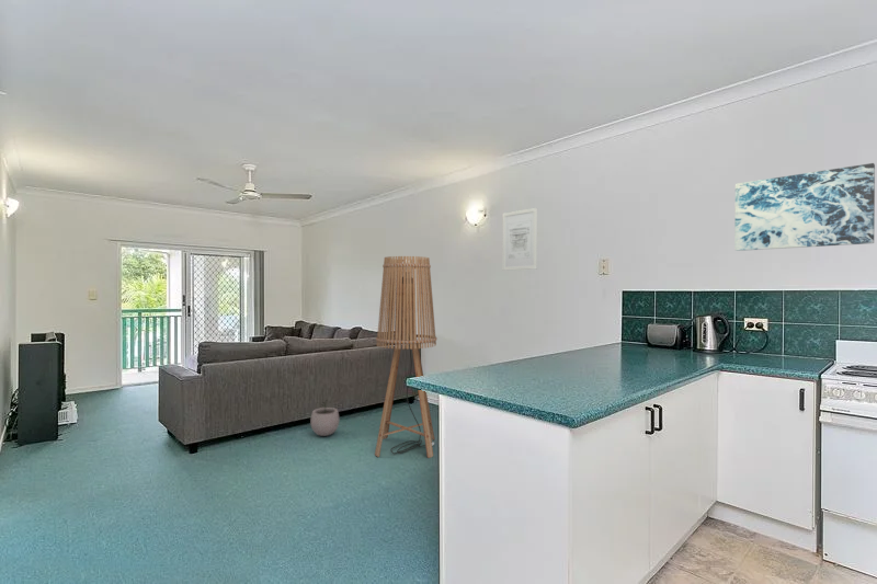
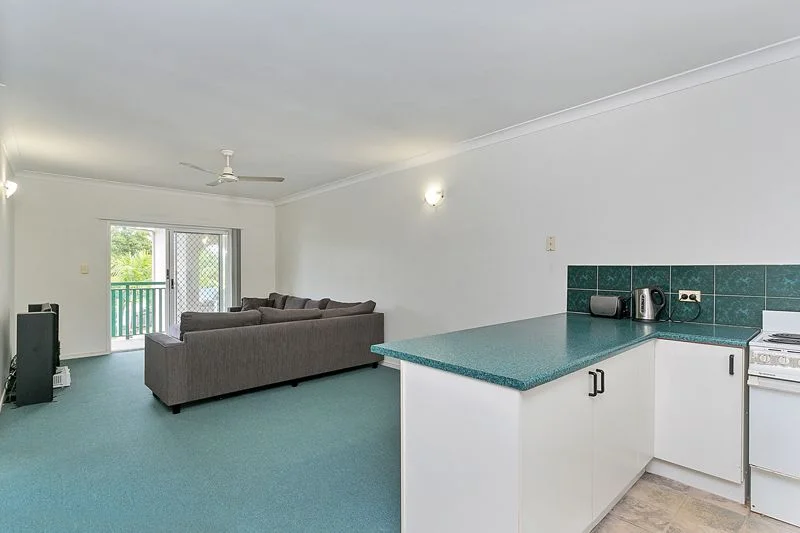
- wall art [733,162,876,252]
- plant pot [309,400,340,437]
- floor lamp [374,255,438,459]
- wall art [501,207,538,272]
